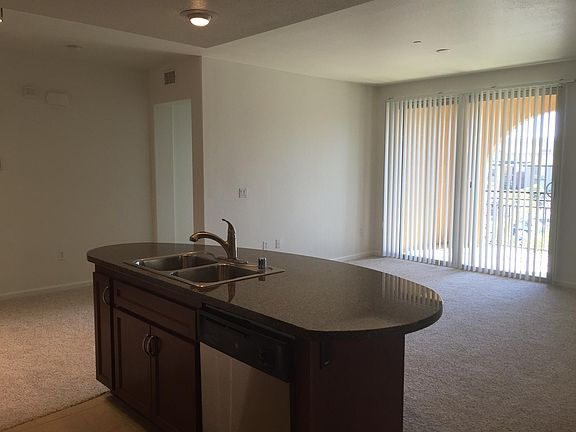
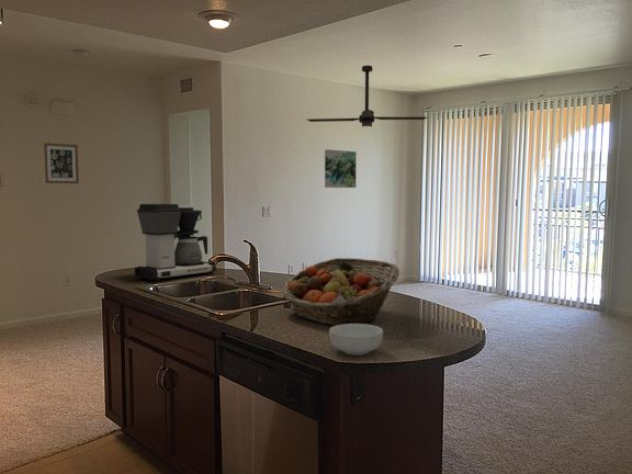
+ cereal bowl [328,324,384,357]
+ ceiling fan [306,65,428,128]
+ wall art [43,142,80,184]
+ wall art [324,148,358,189]
+ coffee maker [134,203,217,282]
+ fruit basket [282,257,400,326]
